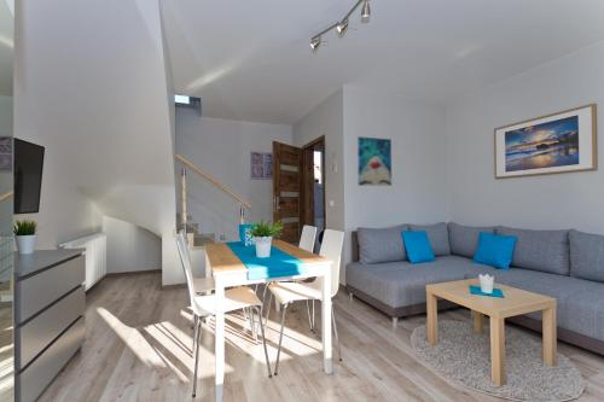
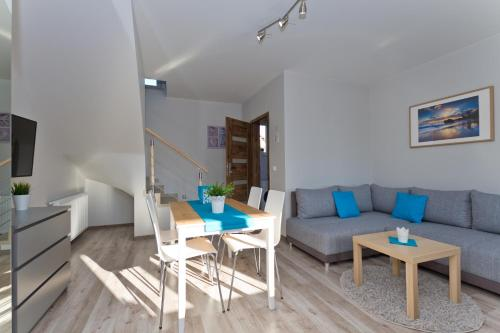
- wall art [356,135,393,187]
